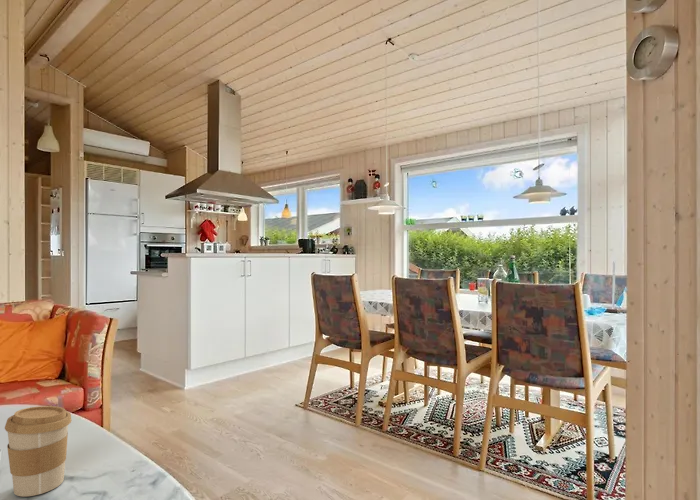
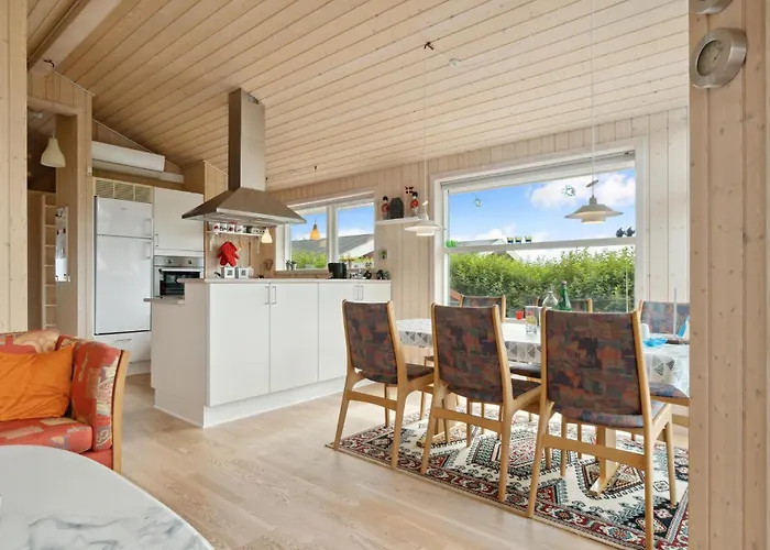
- coffee cup [4,405,72,498]
